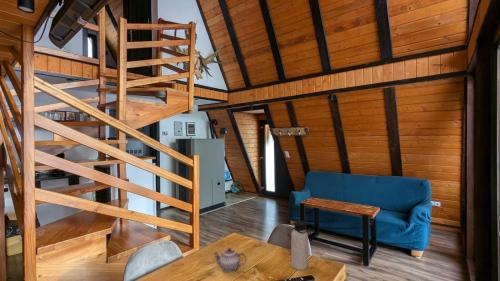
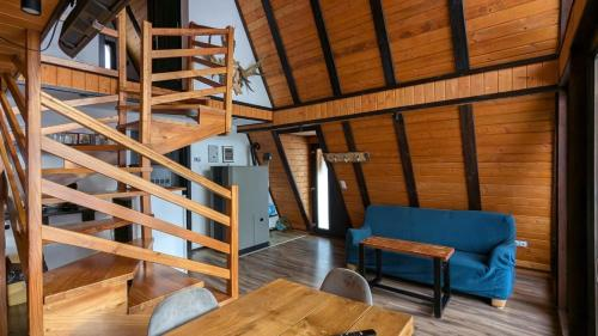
- teapot [213,247,247,273]
- water bottle [290,220,309,271]
